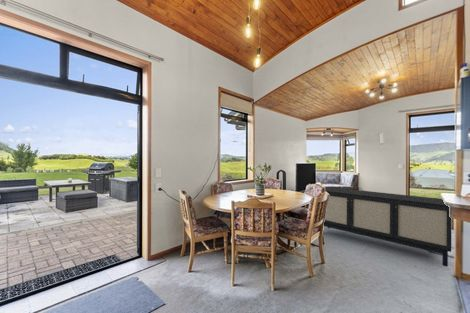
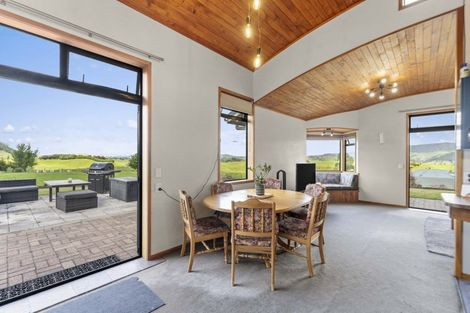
- sideboard [323,186,453,267]
